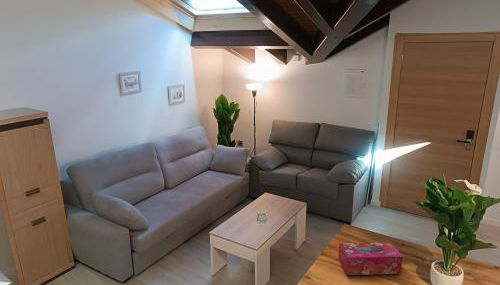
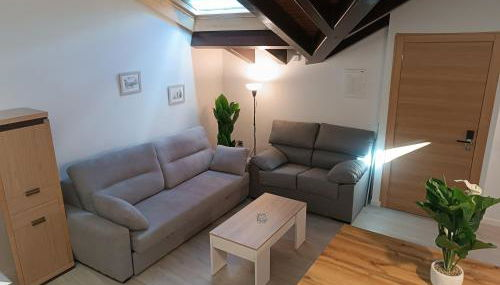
- tissue box [337,241,403,276]
